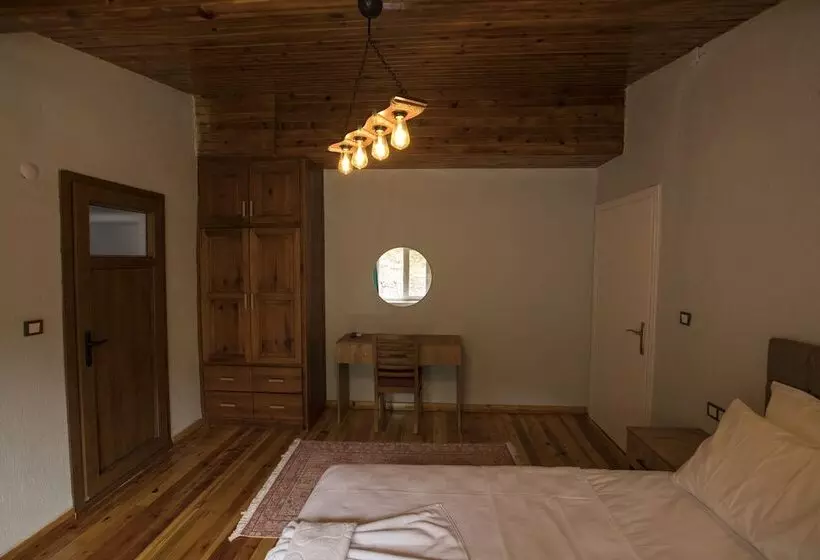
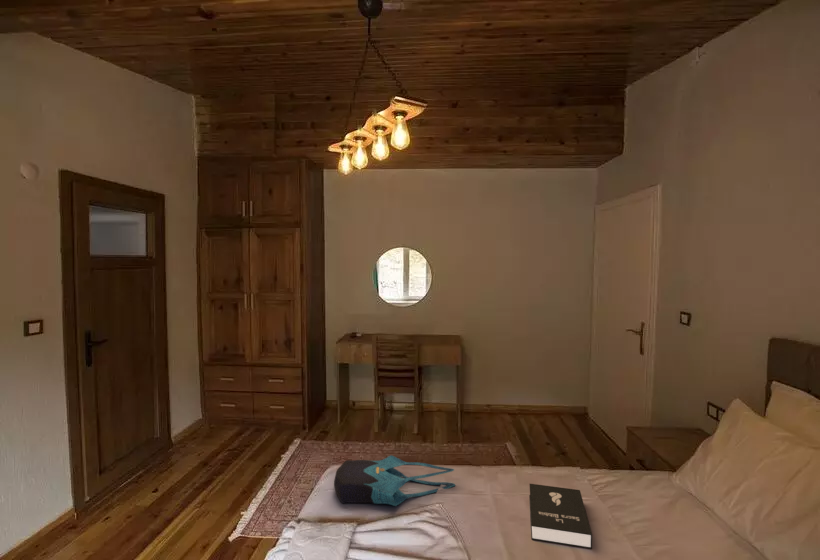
+ booklet [529,483,593,550]
+ tote bag [333,454,456,507]
